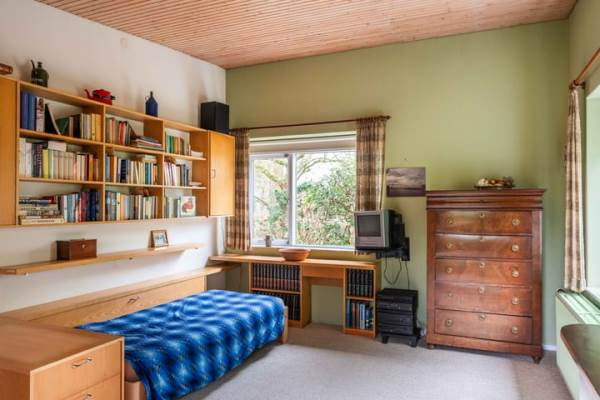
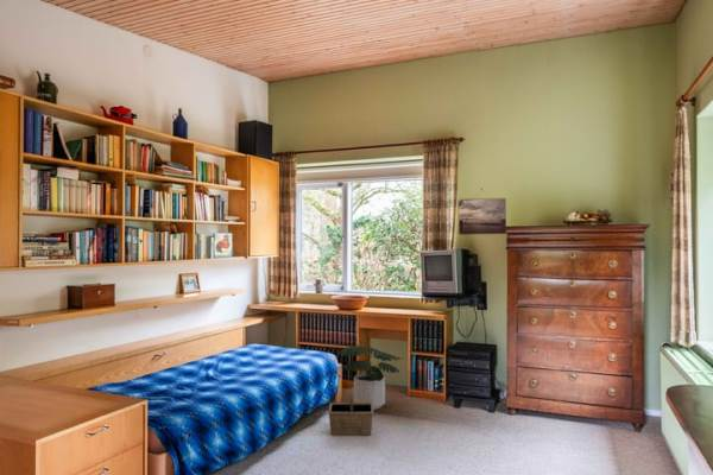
+ potted plant [336,344,402,411]
+ basket [327,386,374,437]
